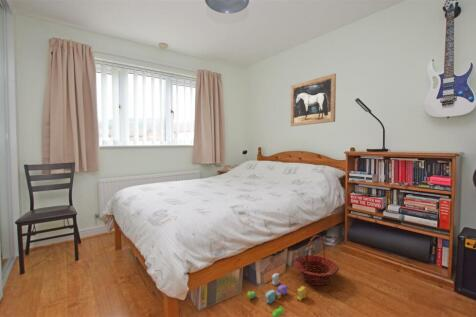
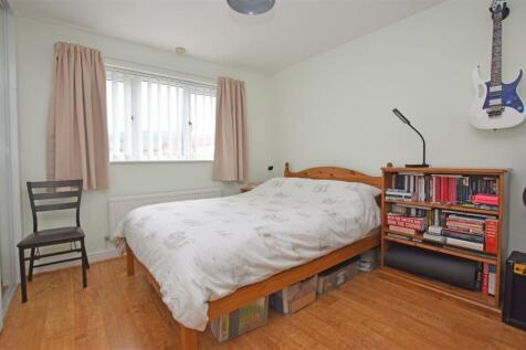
- wall art [290,73,337,127]
- basket [292,234,340,287]
- stacking toy [246,272,308,317]
